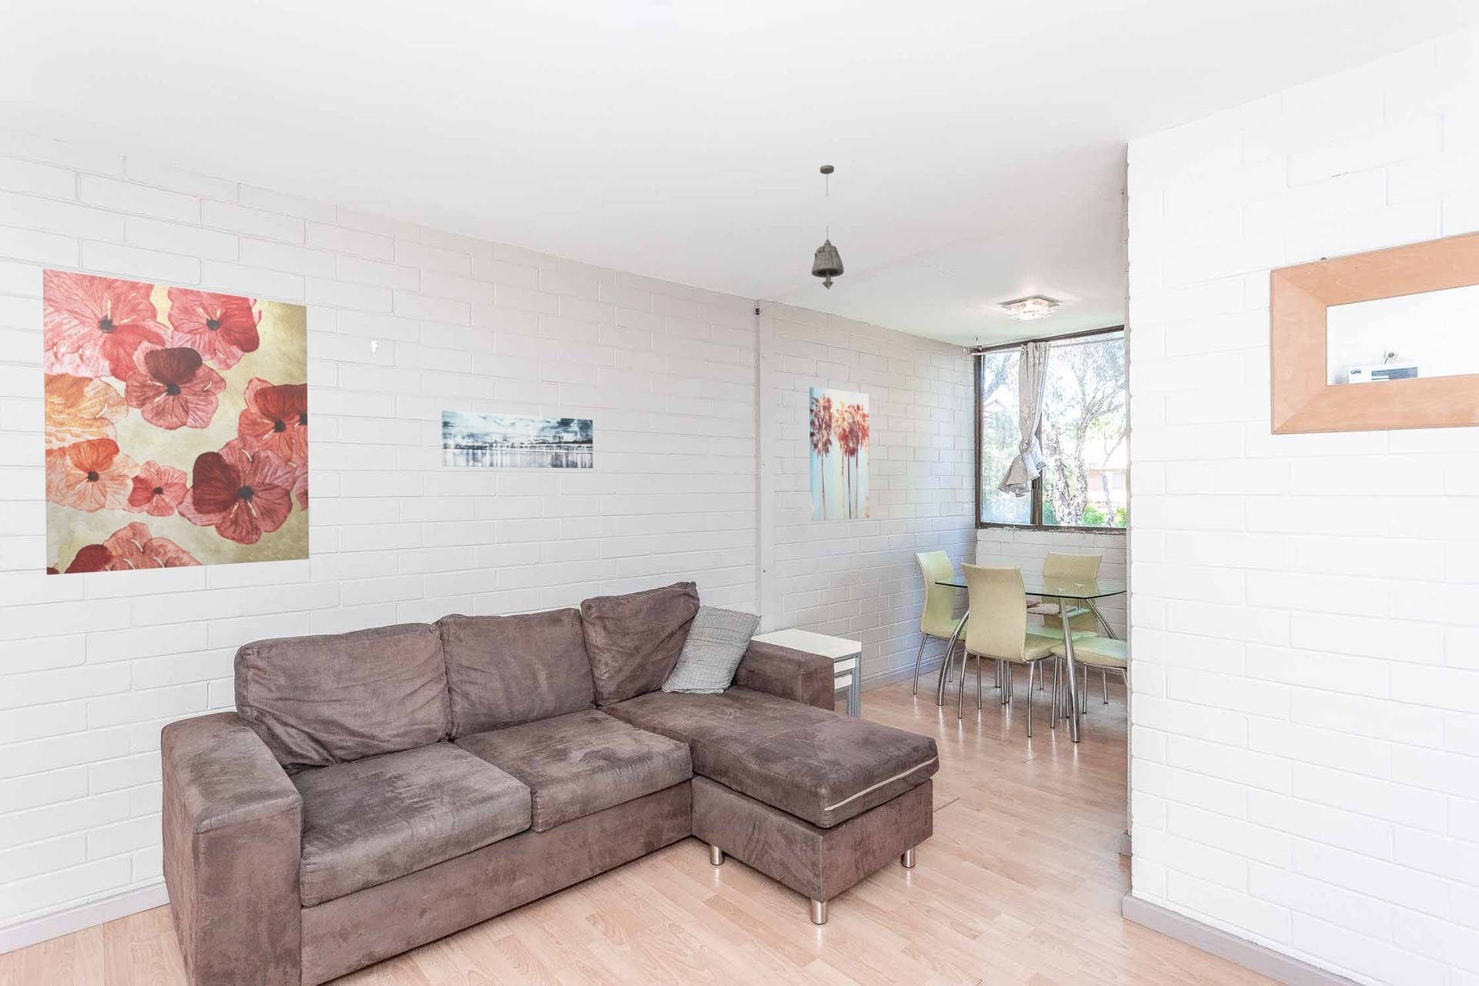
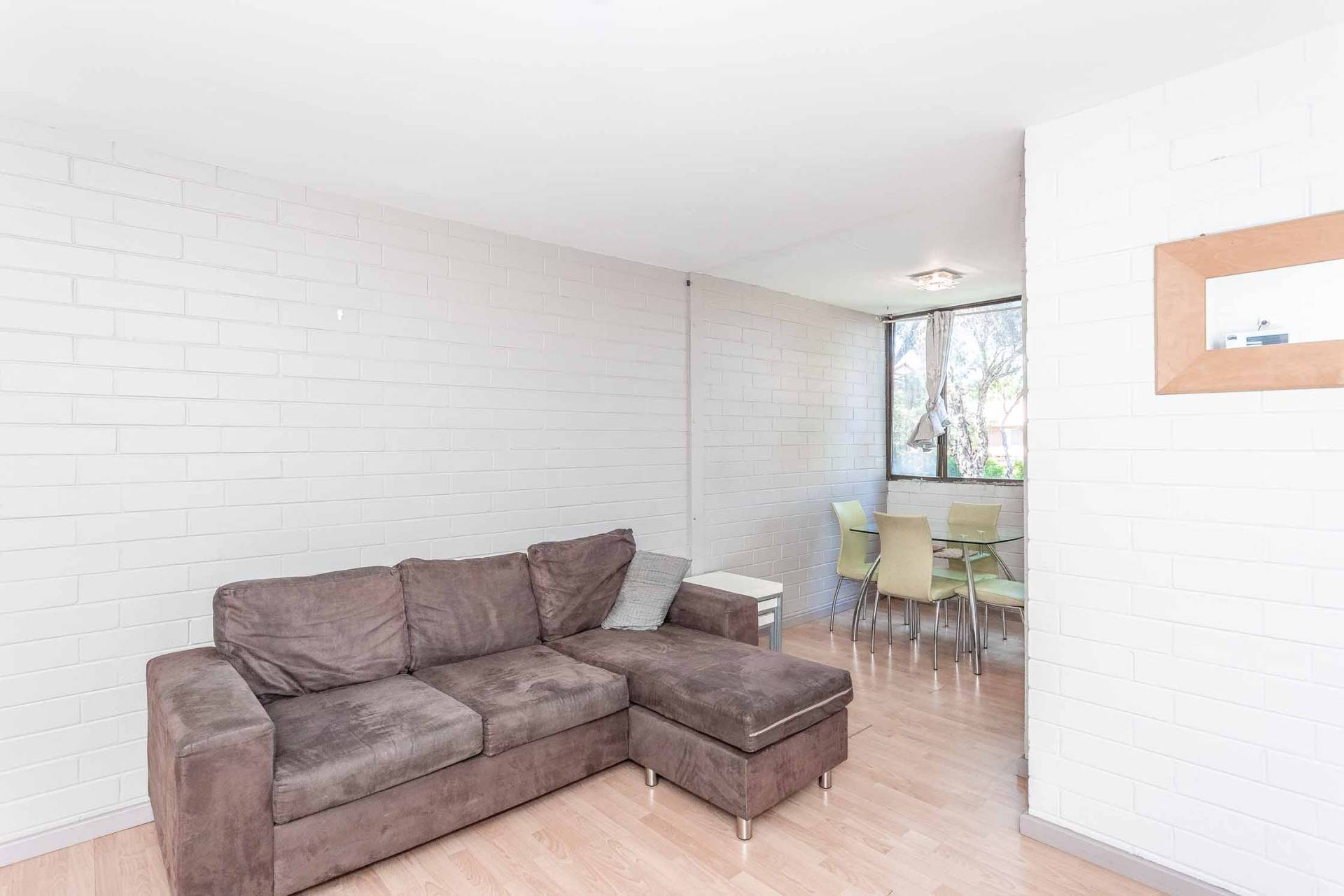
- wall art [440,409,594,469]
- pendant light [811,164,845,289]
- wall art [809,386,870,522]
- wall art [42,269,309,576]
